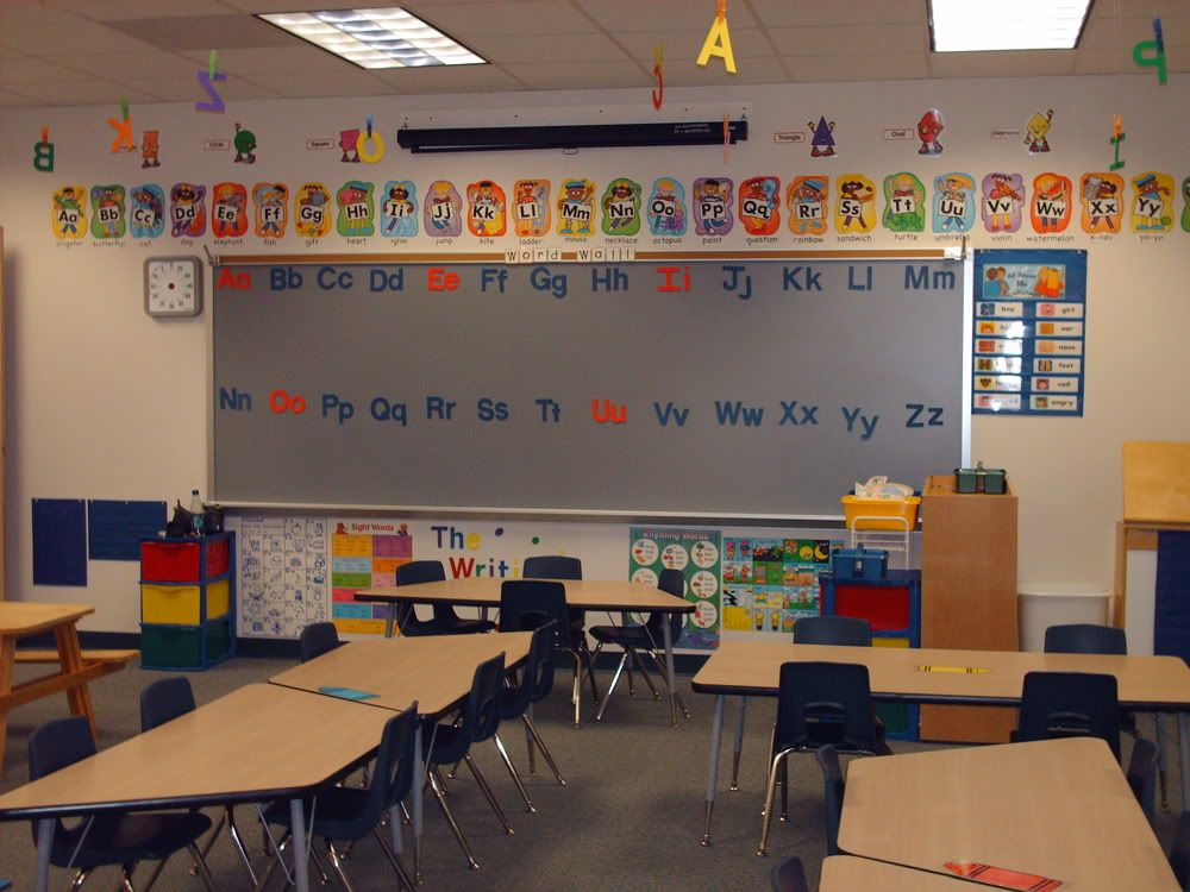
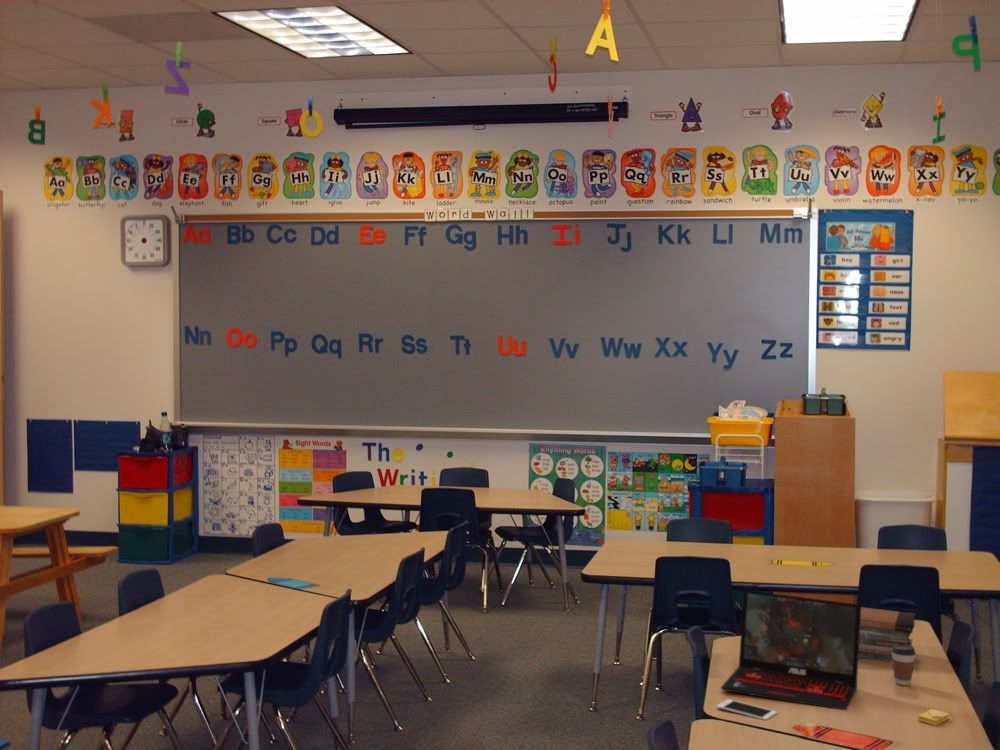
+ sticky notes [917,708,950,727]
+ book stack [858,606,916,663]
+ coffee cup [892,645,917,686]
+ laptop [720,589,862,711]
+ cell phone [716,698,778,721]
